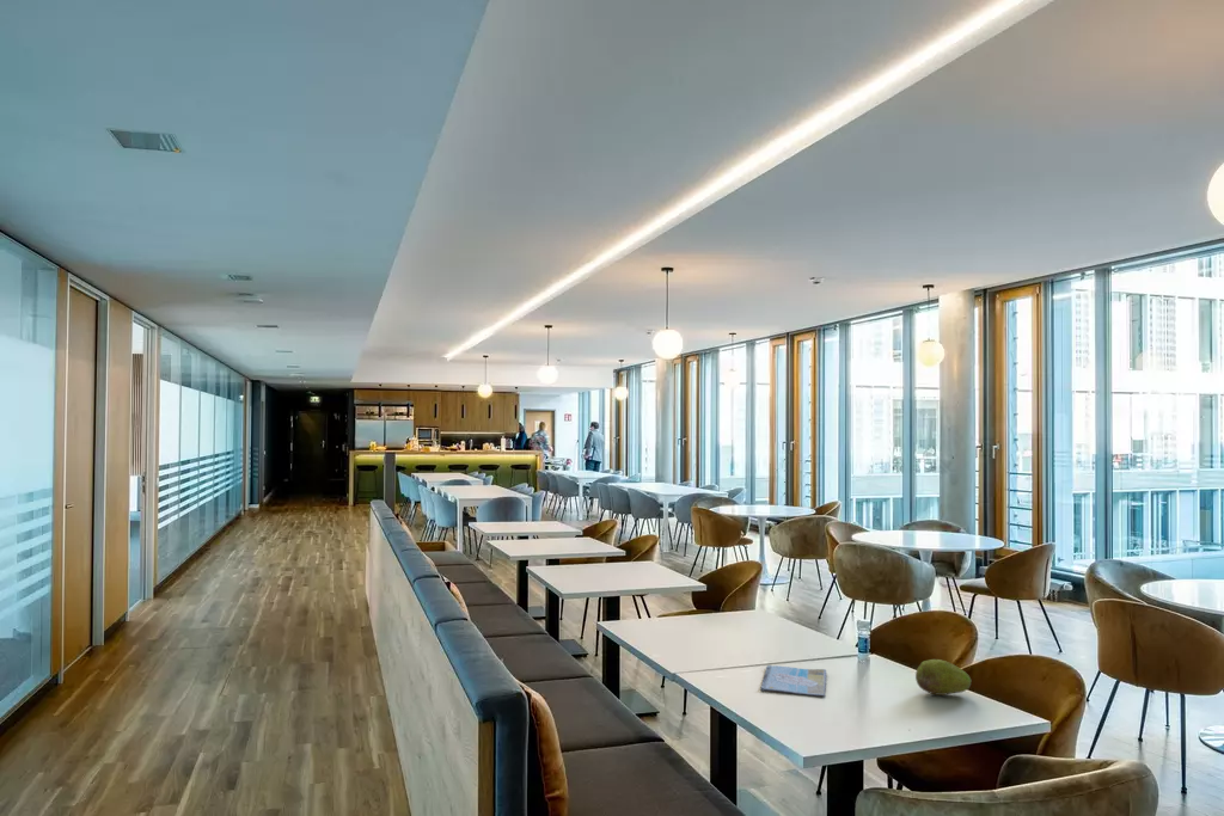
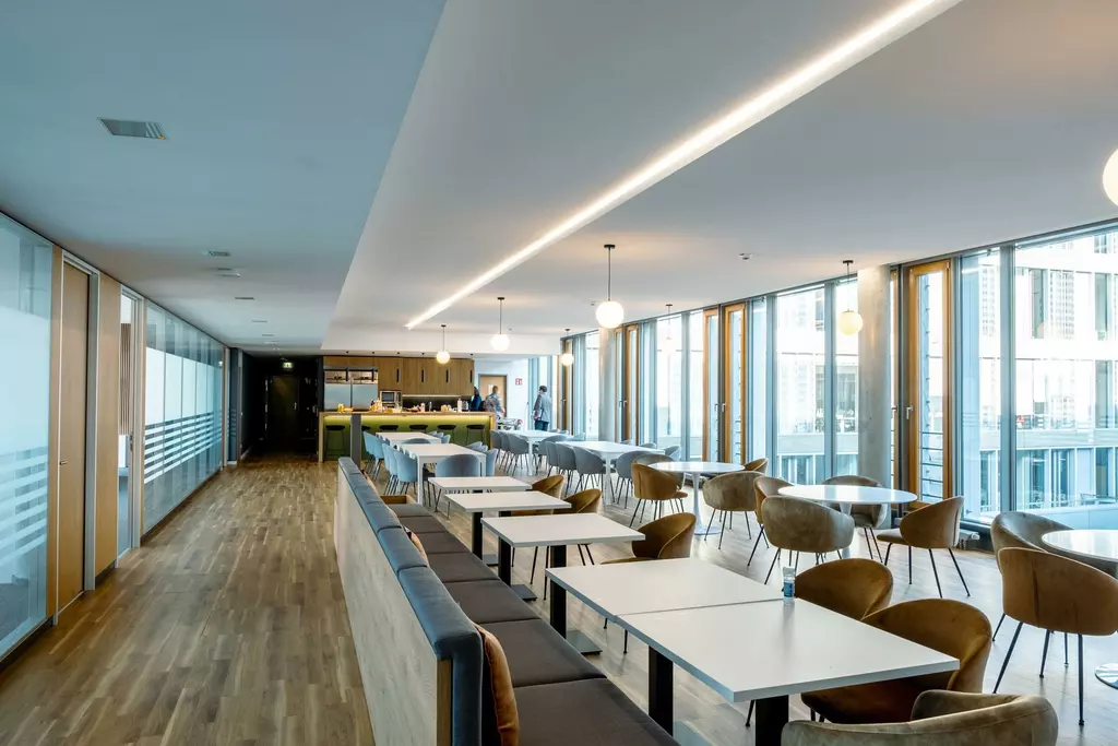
- book [759,664,827,698]
- fruit [914,658,972,697]
